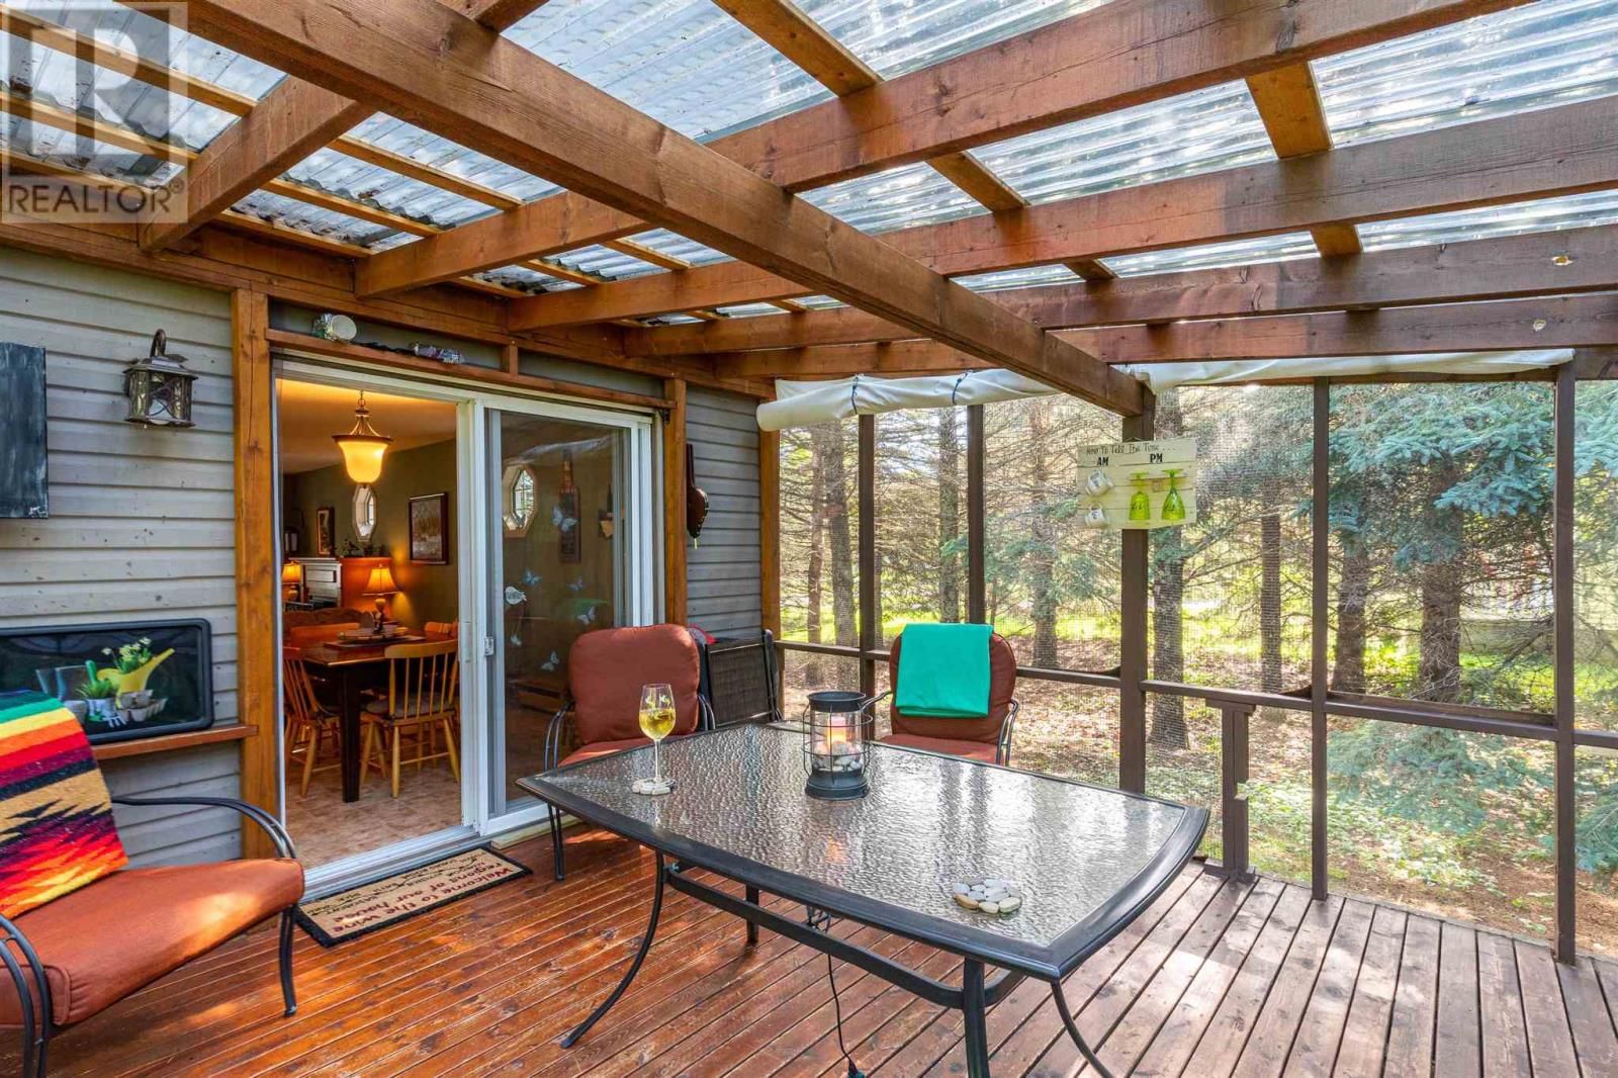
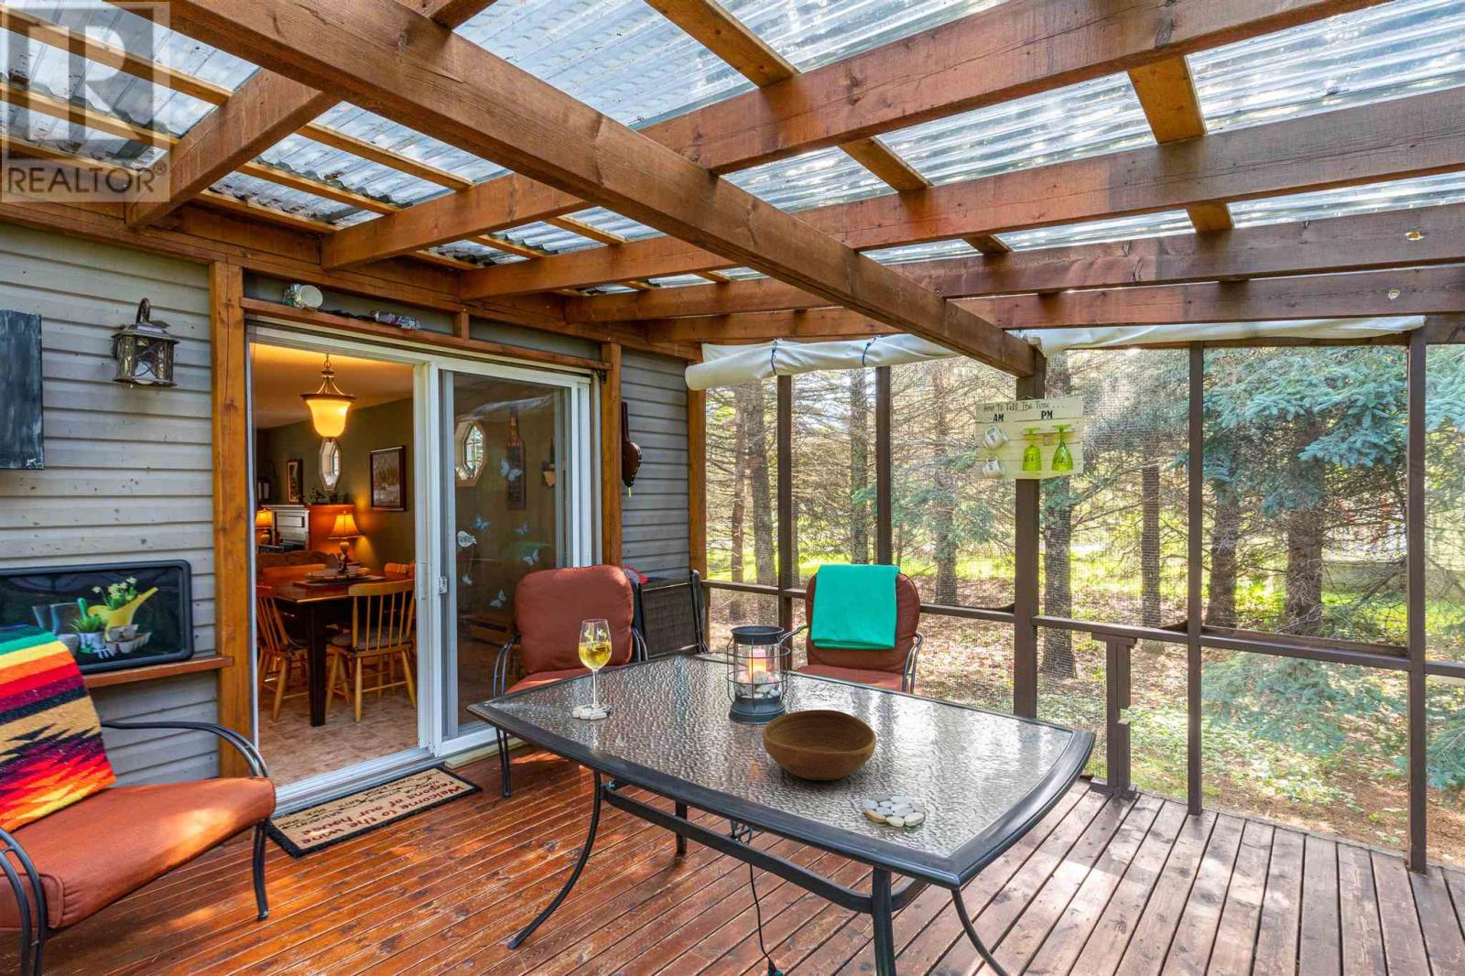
+ bowl [761,709,877,782]
